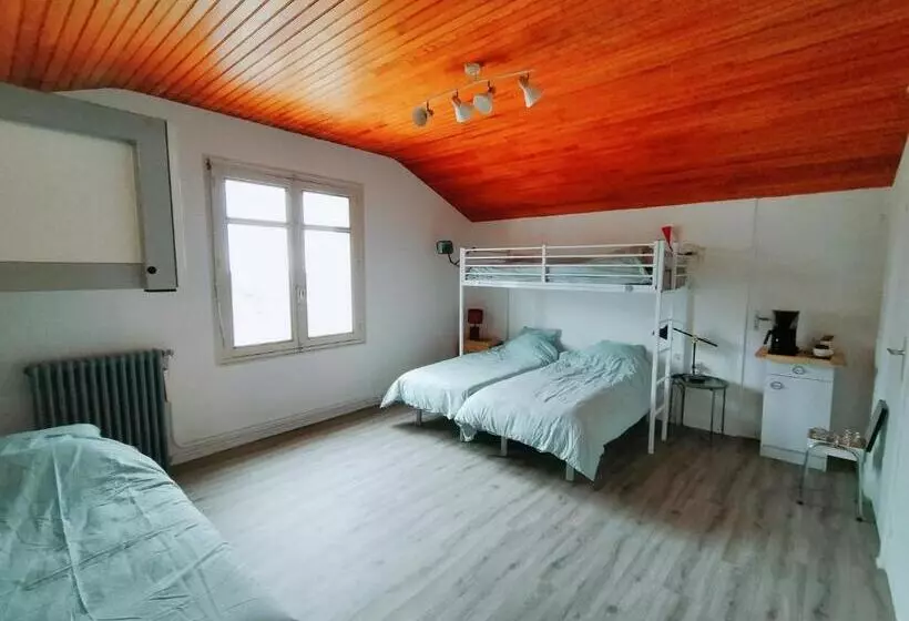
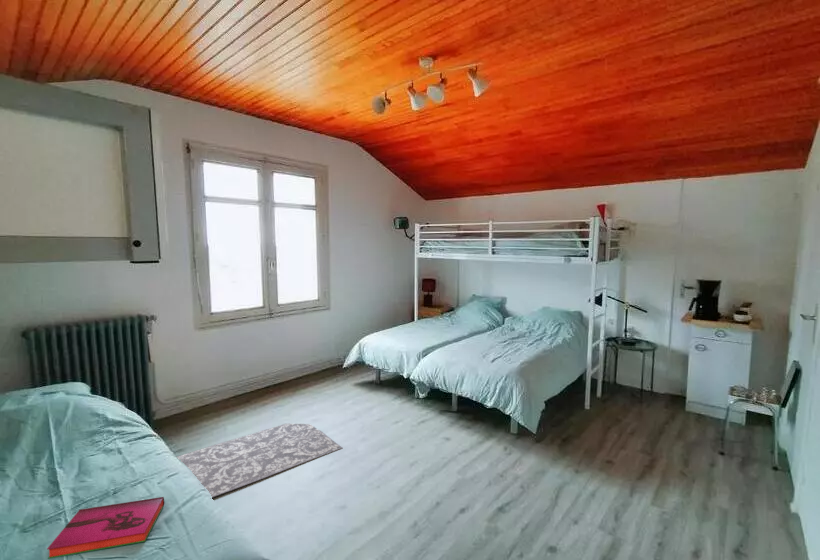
+ hardback book [46,496,165,560]
+ rug [176,423,343,499]
